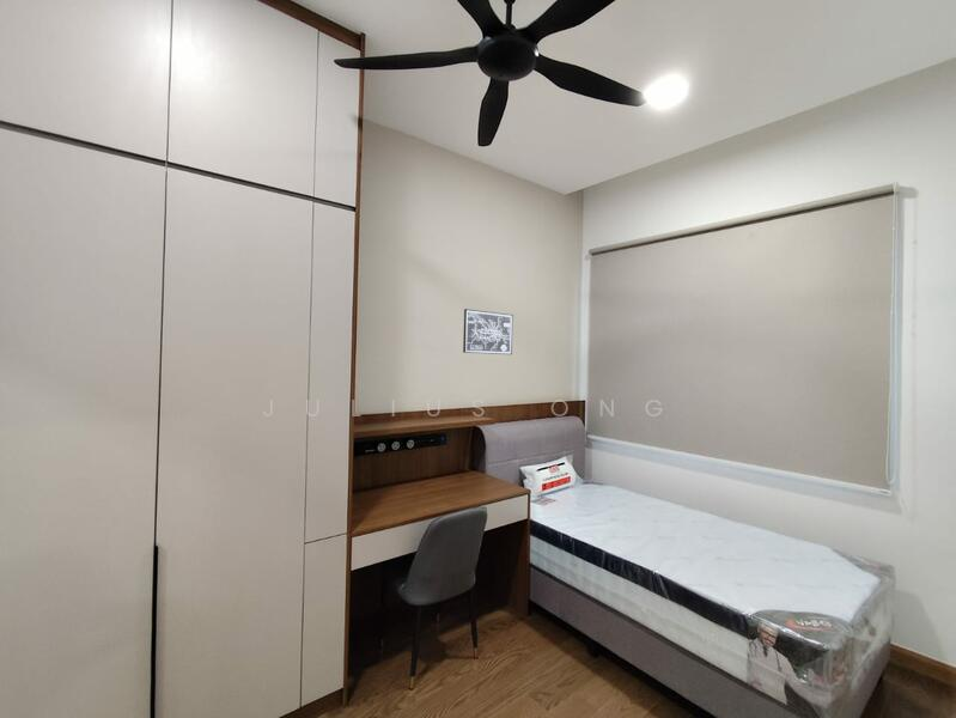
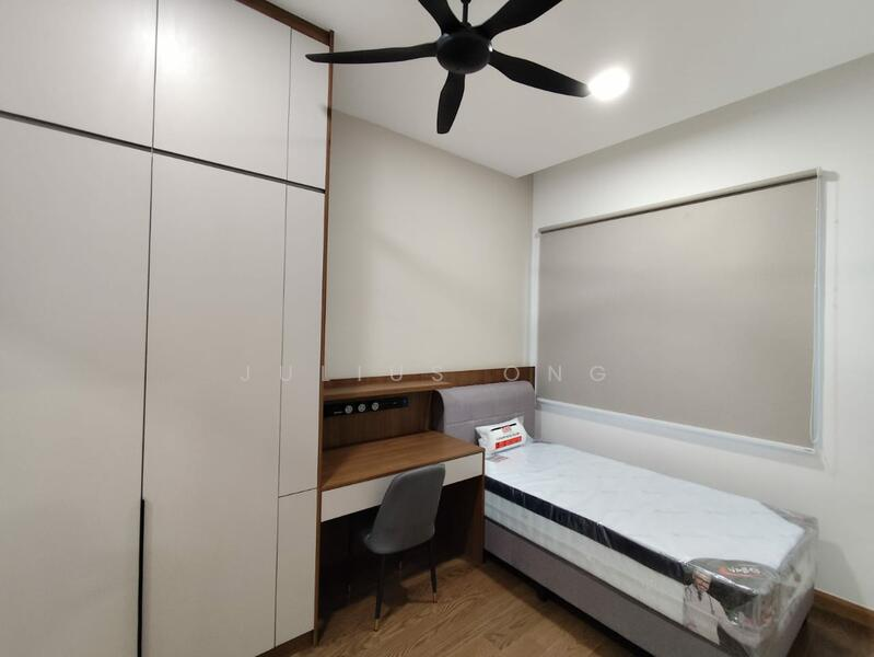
- wall art [462,308,514,355]
